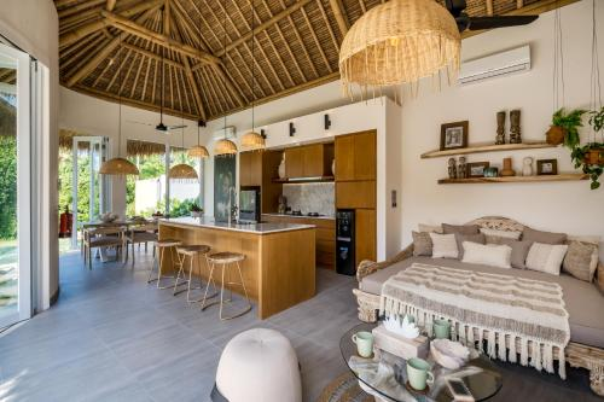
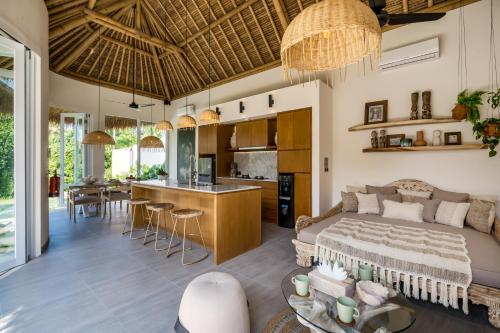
- cell phone [443,375,476,402]
